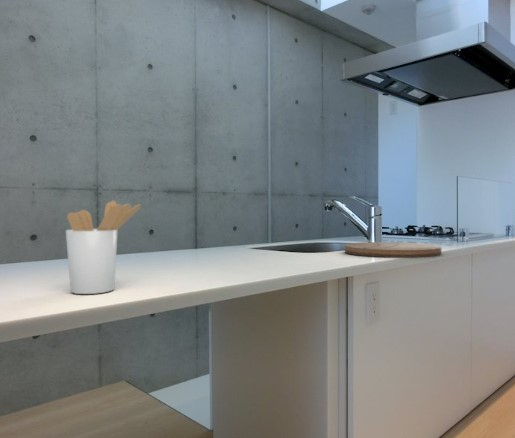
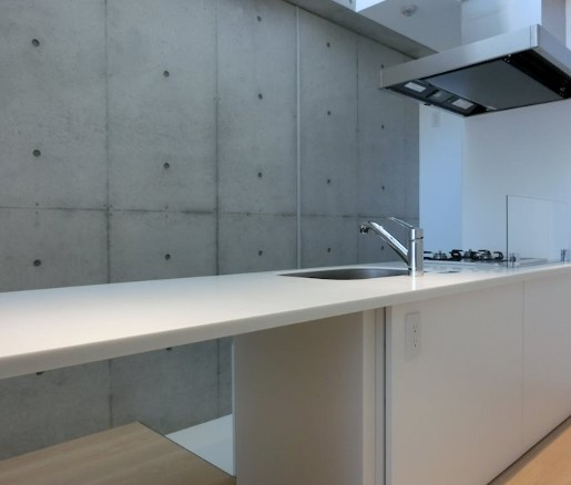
- utensil holder [65,200,142,295]
- cutting board [344,241,442,259]
